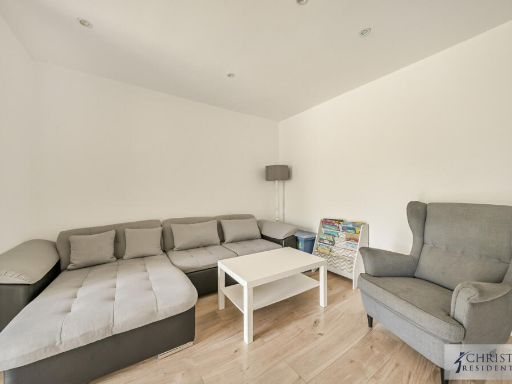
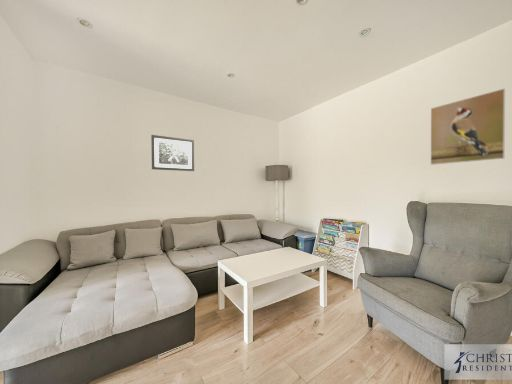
+ wall art [150,134,195,172]
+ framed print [430,87,506,166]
